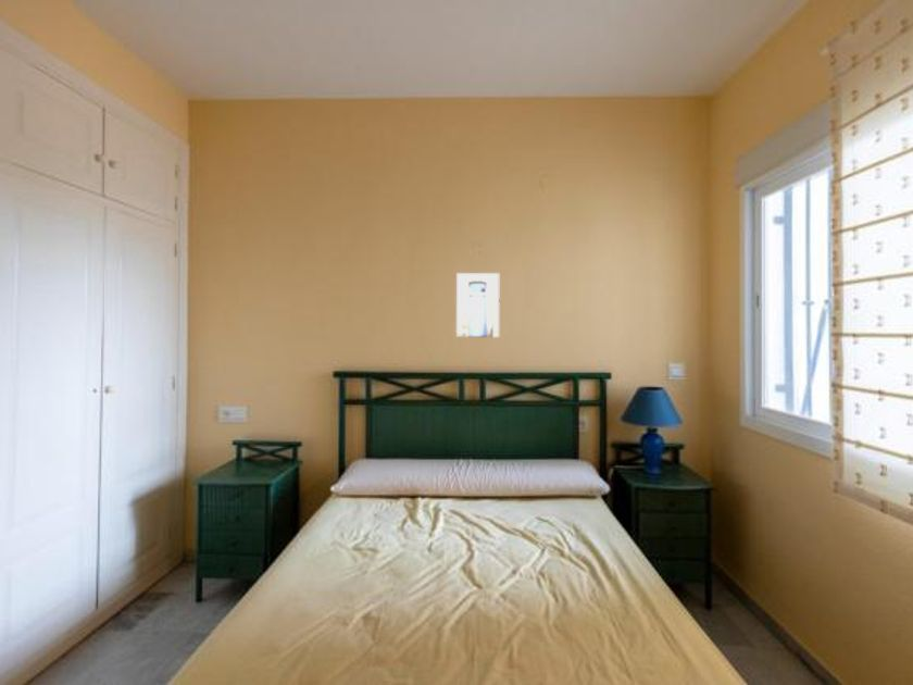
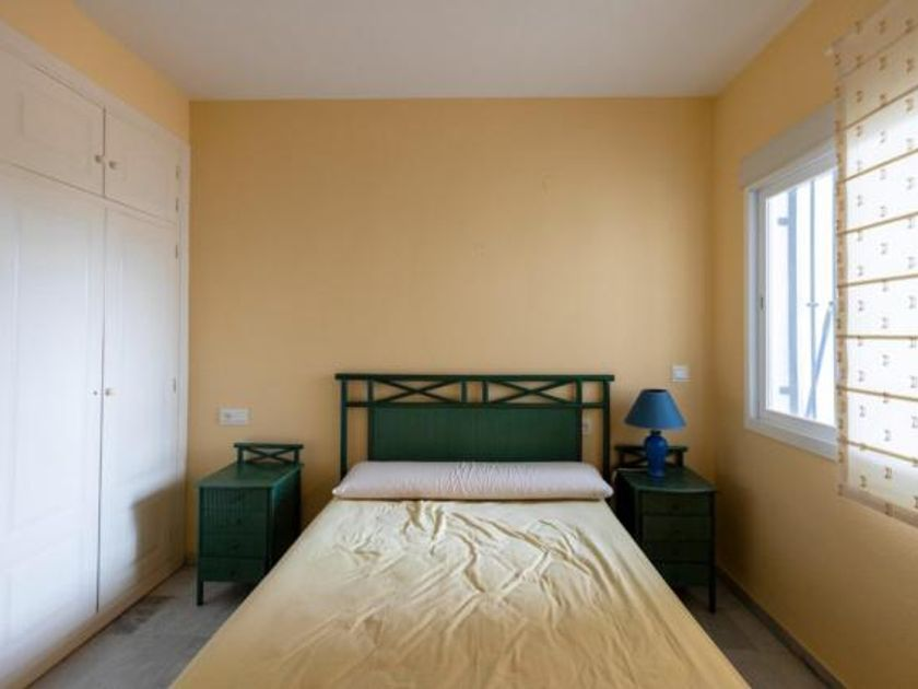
- wall art [455,272,500,338]
